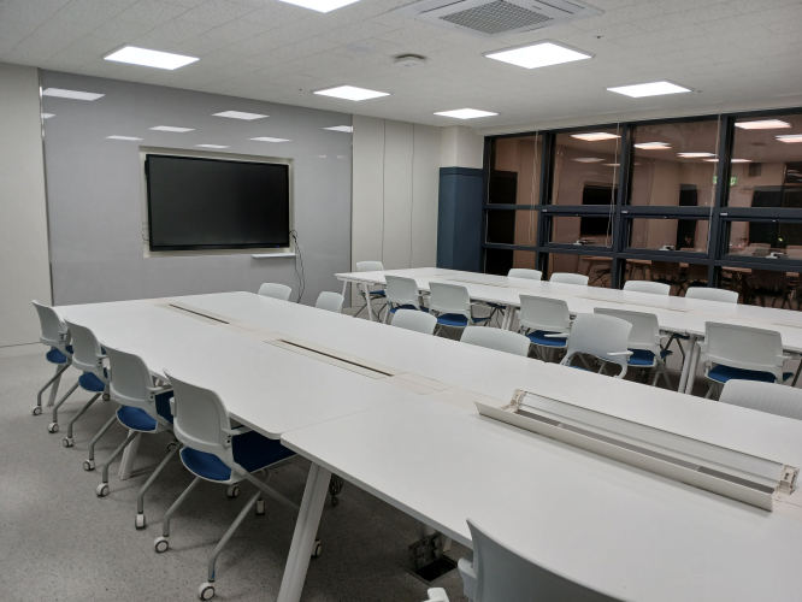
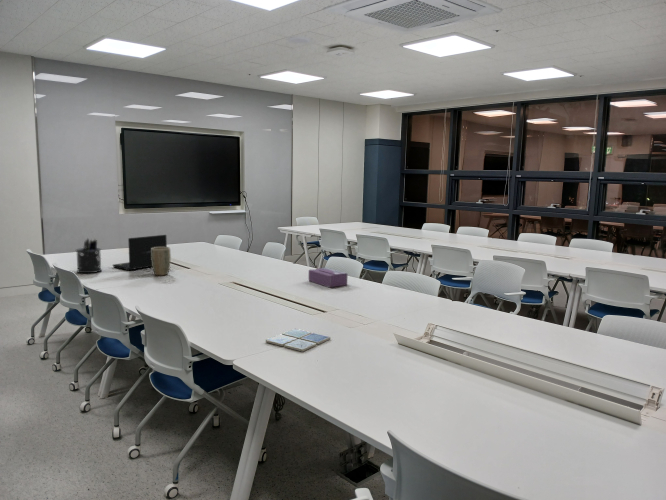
+ pen holder [75,237,103,274]
+ drink coaster [265,328,331,353]
+ plant pot [151,246,172,276]
+ tissue box [308,267,348,288]
+ laptop [112,234,168,271]
